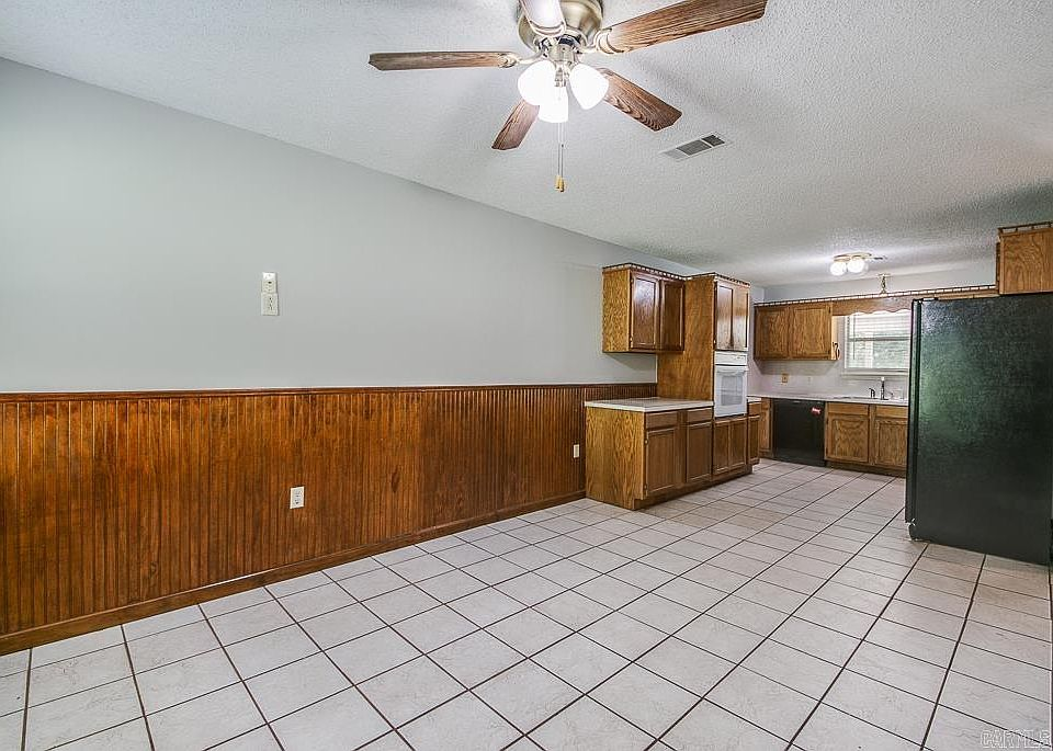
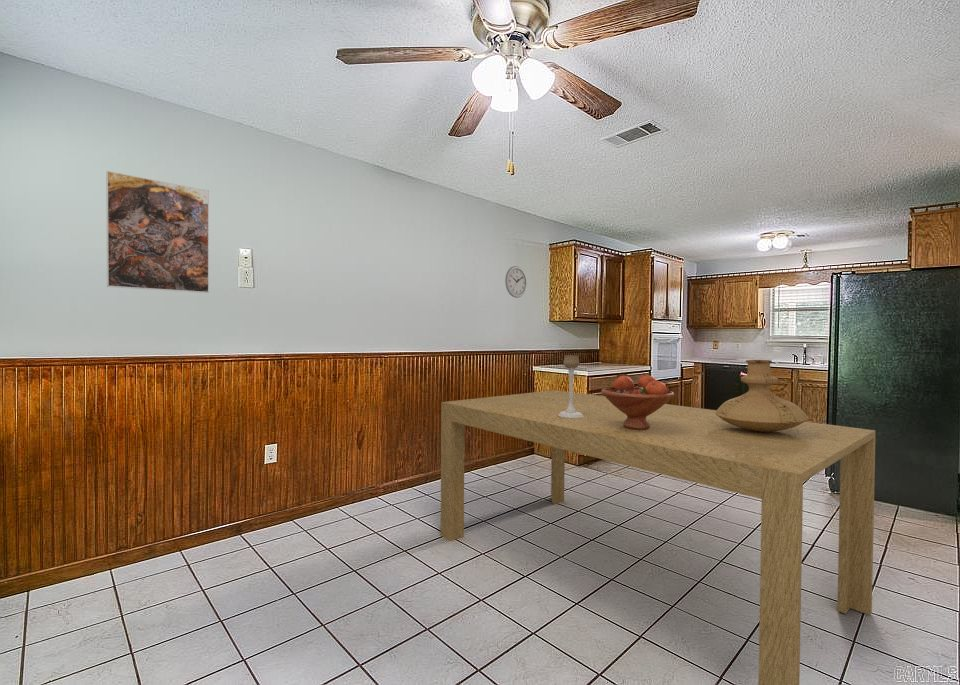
+ dining table [440,389,877,685]
+ fruit bowl [600,375,675,430]
+ candle holder [558,354,584,418]
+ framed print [105,170,210,294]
+ wall clock [504,265,528,299]
+ vase [715,359,810,432]
